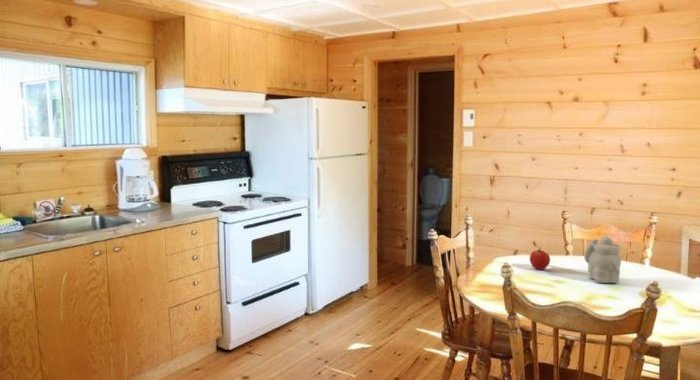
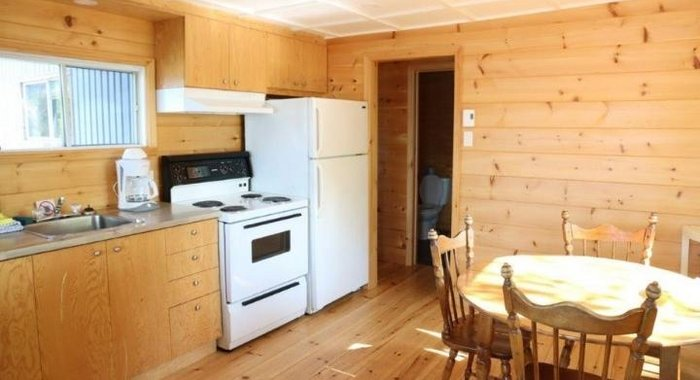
- apple [529,246,551,271]
- teapot [583,235,622,284]
